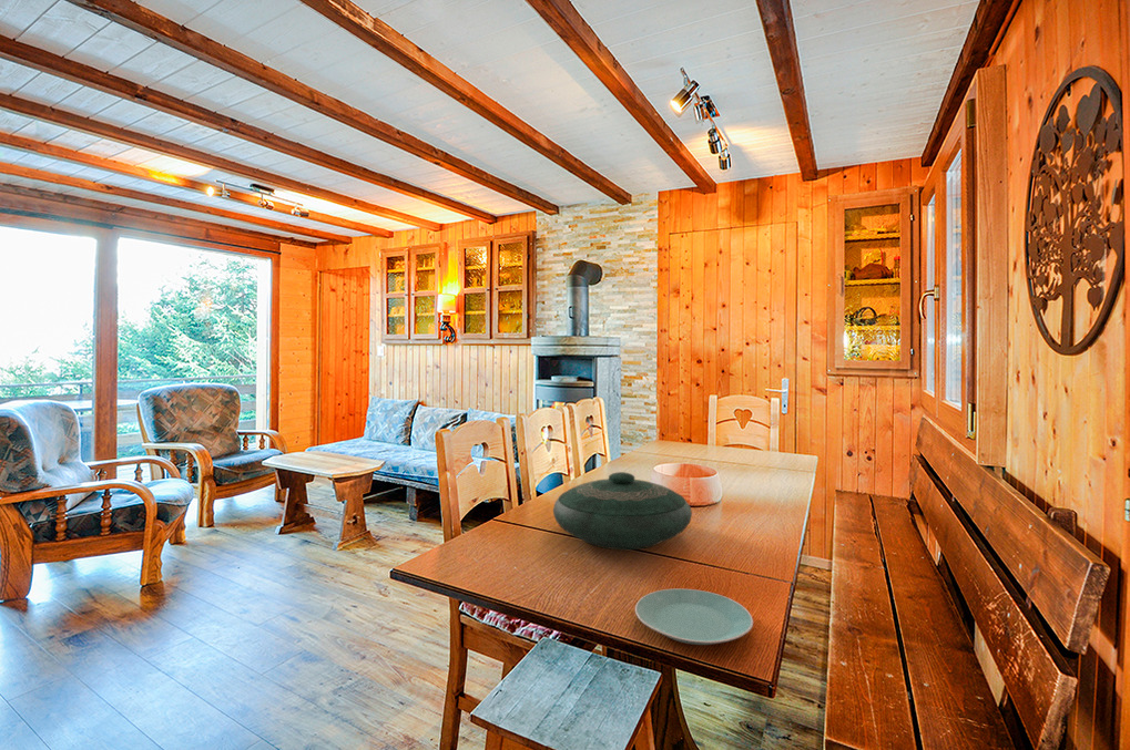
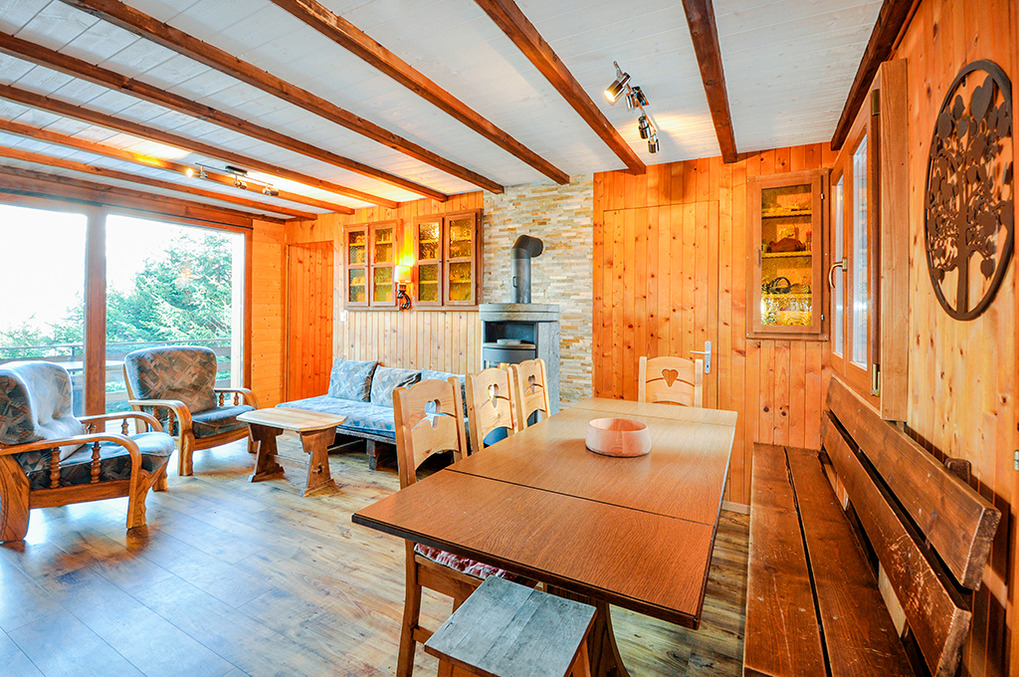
- plate [634,587,754,646]
- decorative bowl [552,471,693,551]
